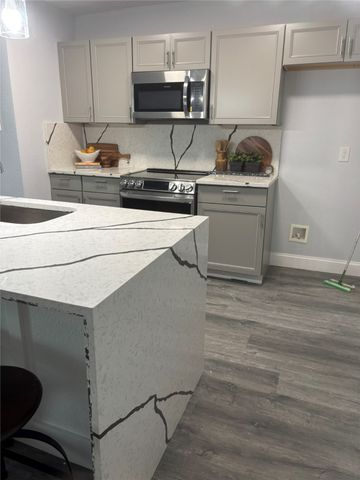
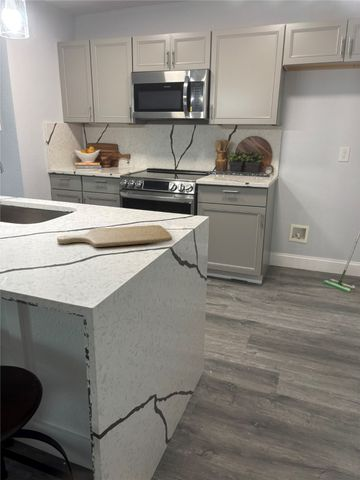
+ chopping board [56,224,173,248]
